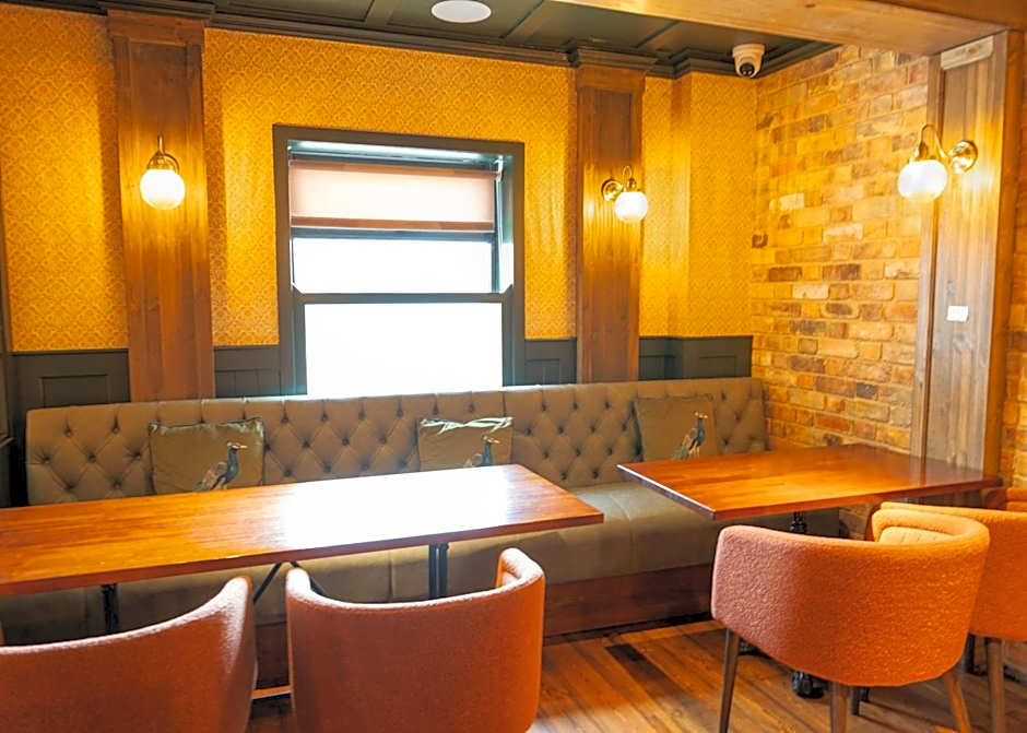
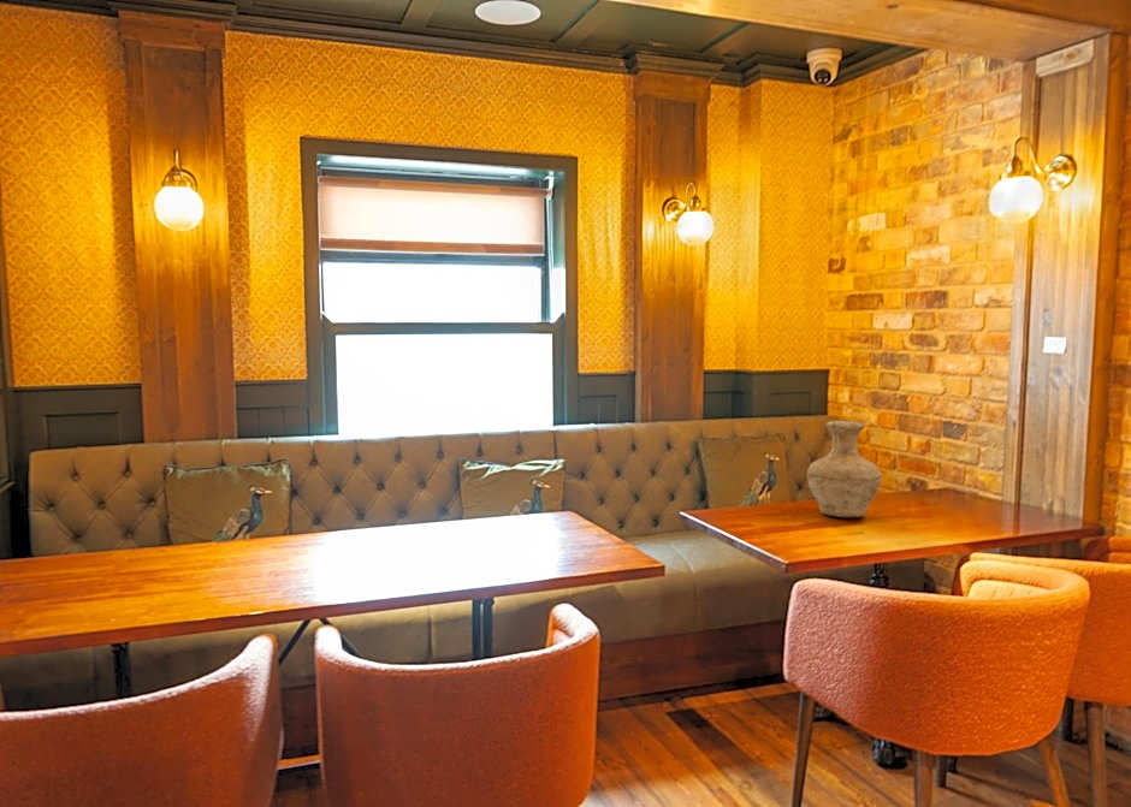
+ vase [806,420,883,518]
